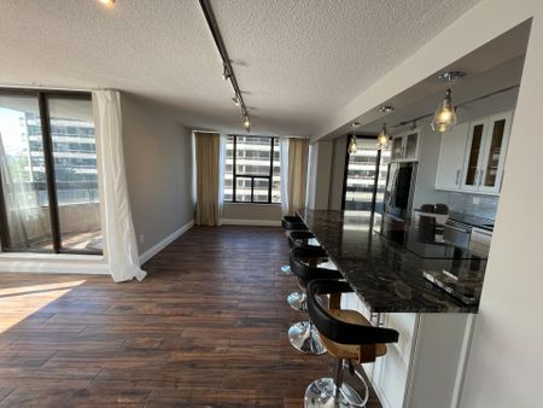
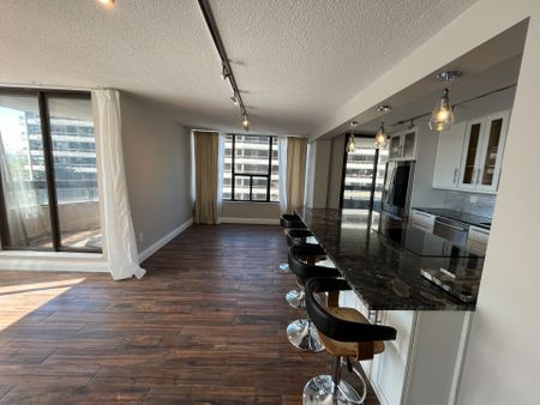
- coffee maker [415,202,450,246]
